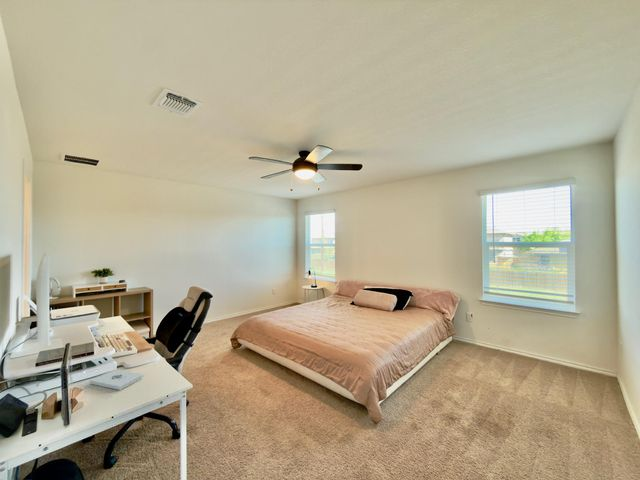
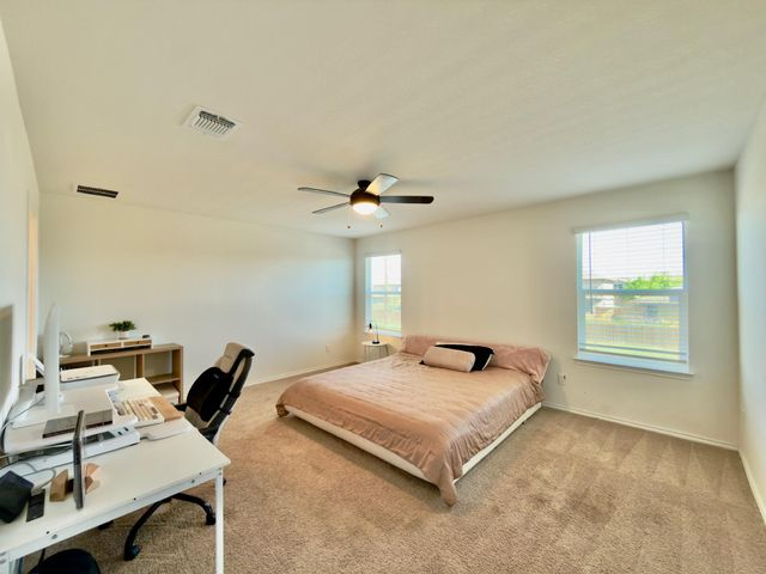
- notepad [89,368,144,391]
